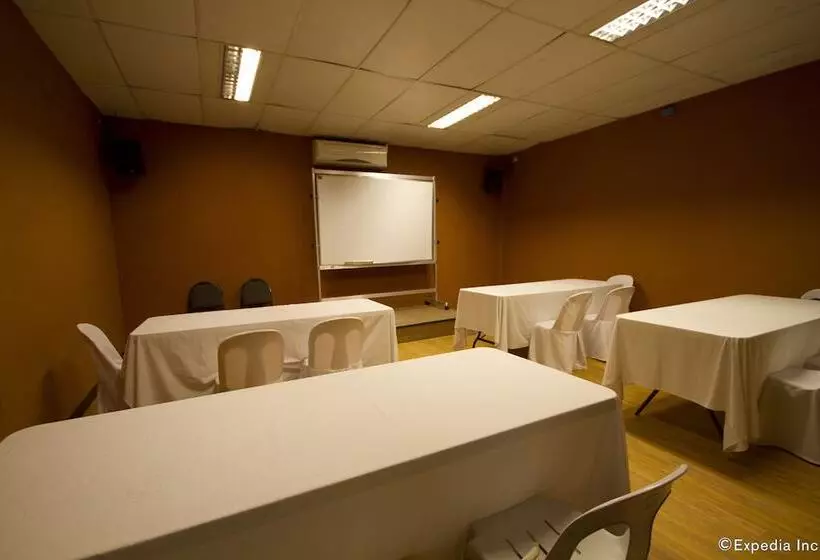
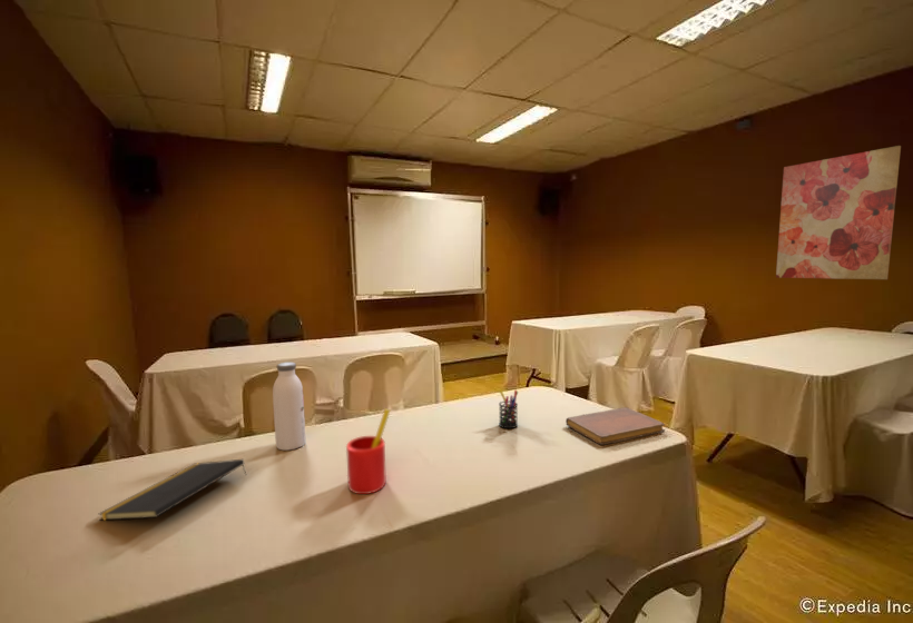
+ notepad [97,458,247,522]
+ notebook [565,406,666,446]
+ water bottle [272,362,306,452]
+ wall art [775,145,902,280]
+ pen holder [498,388,519,429]
+ straw [345,407,391,495]
